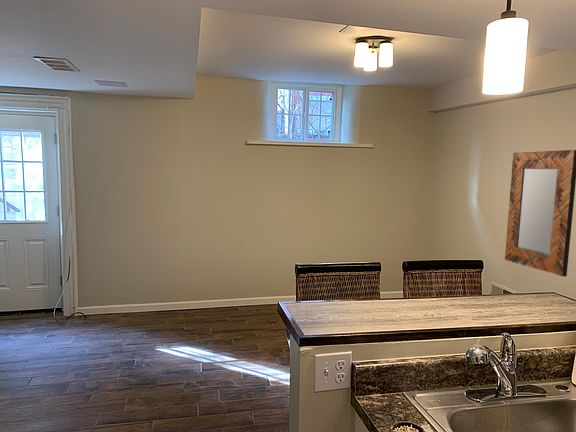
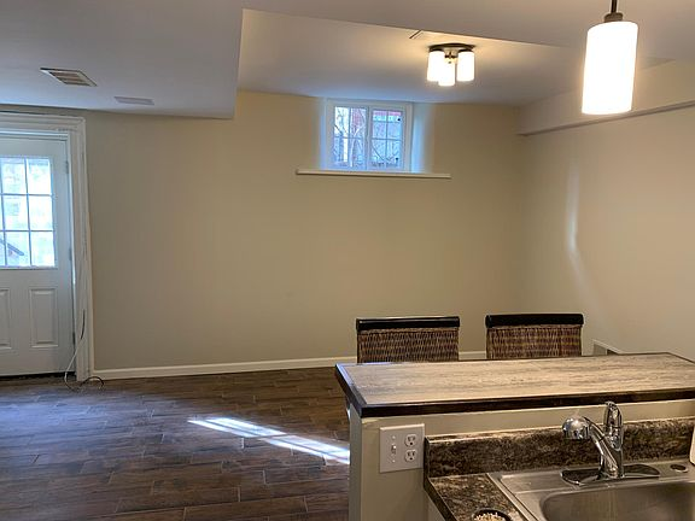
- home mirror [504,149,576,277]
